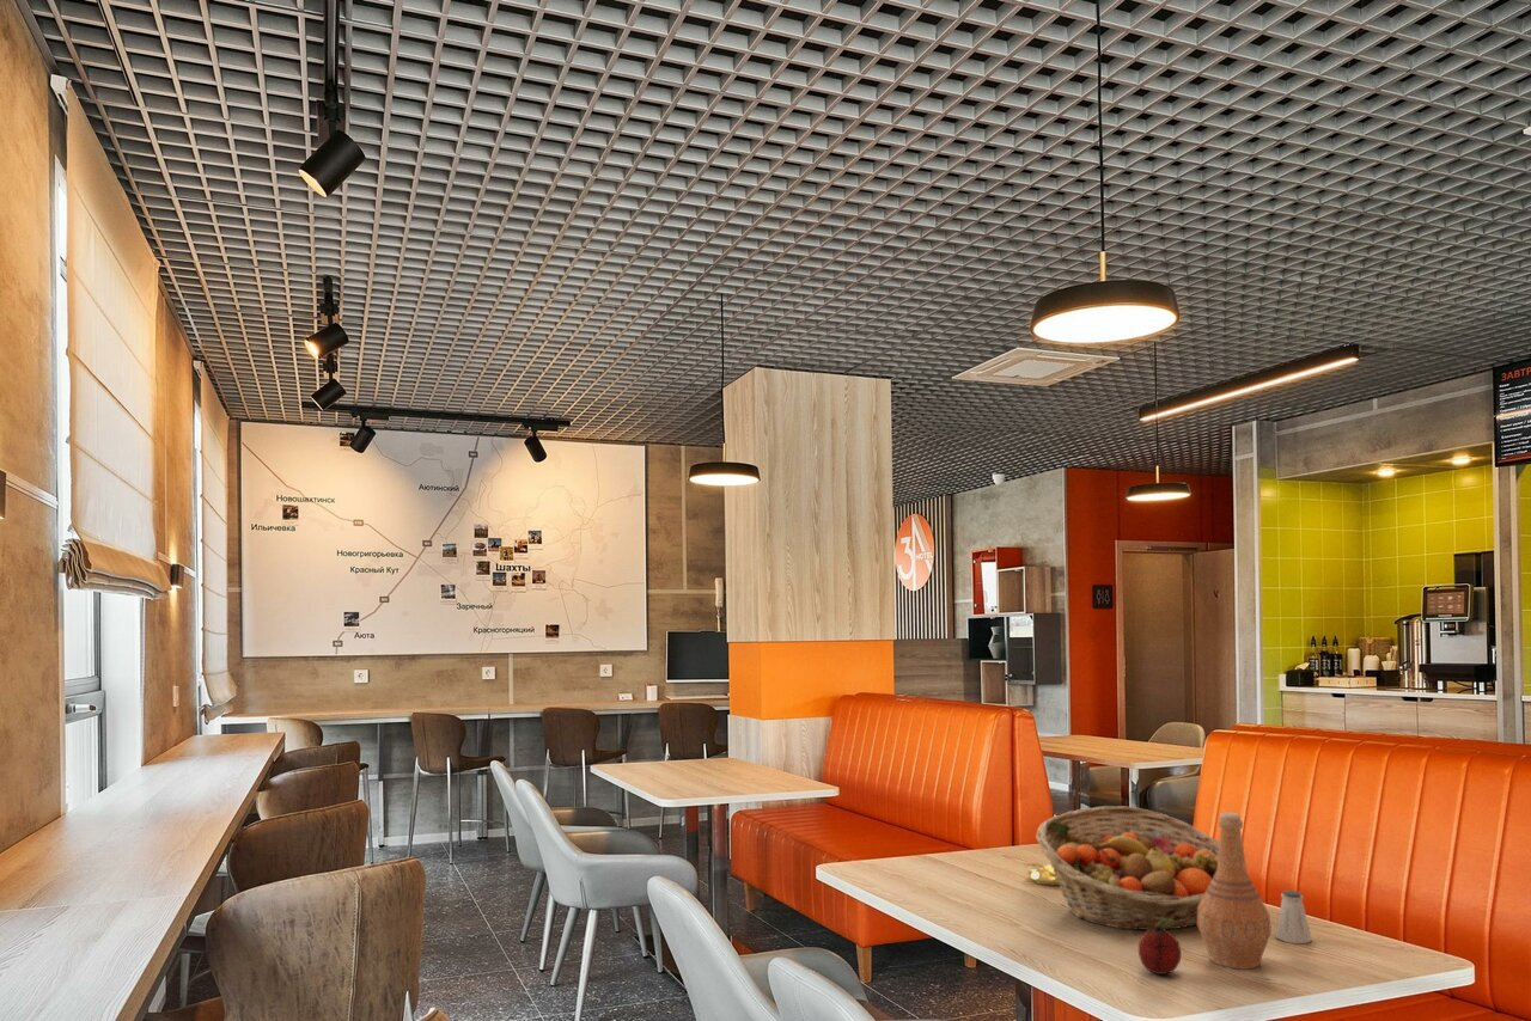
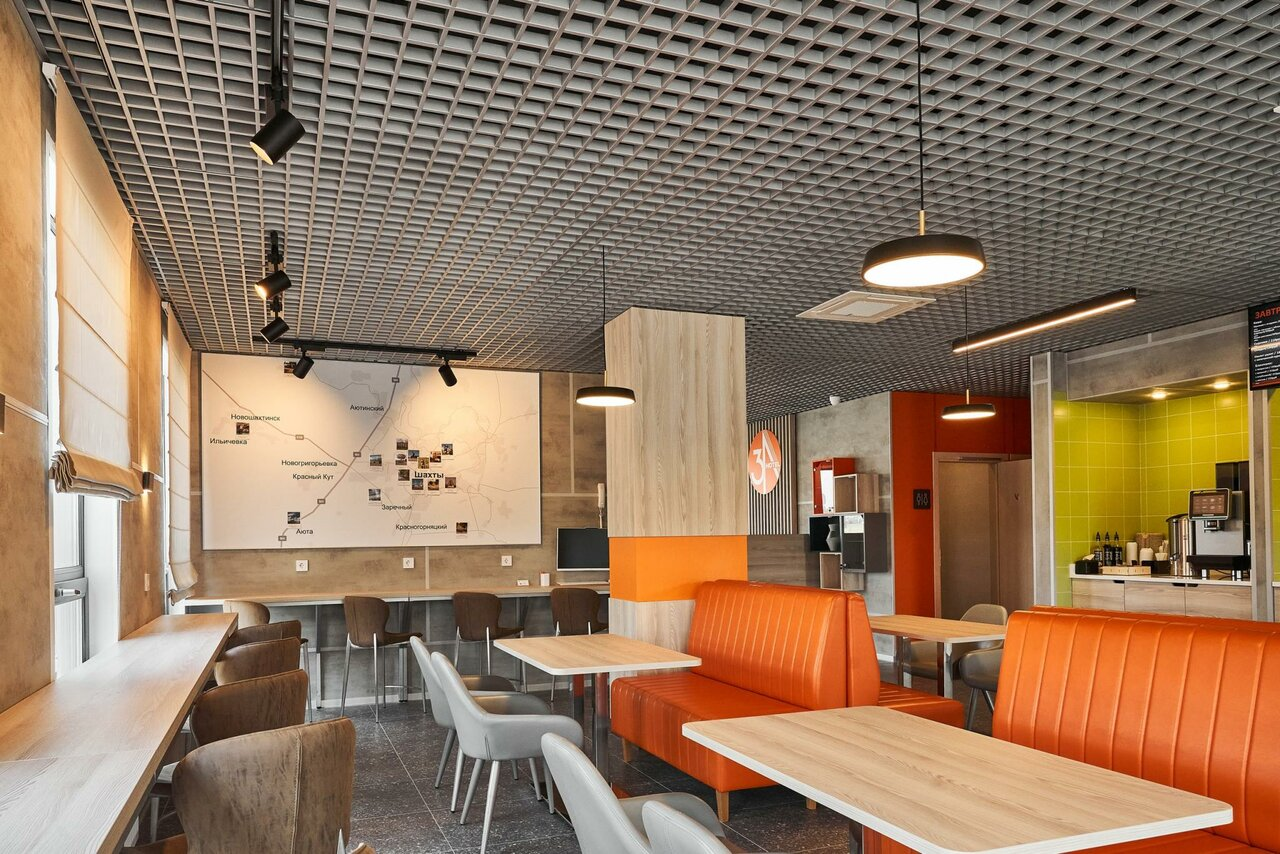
- fruit [1137,919,1182,976]
- candle holder [1024,813,1061,887]
- saltshaker [1274,888,1313,944]
- fruit basket [1035,805,1220,931]
- vase [1196,811,1273,971]
